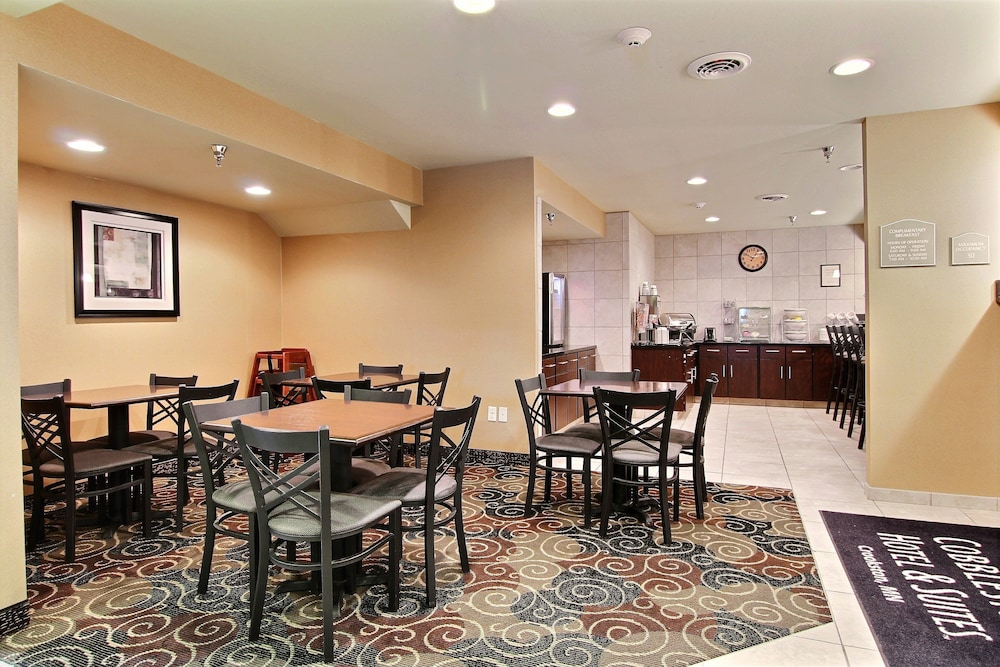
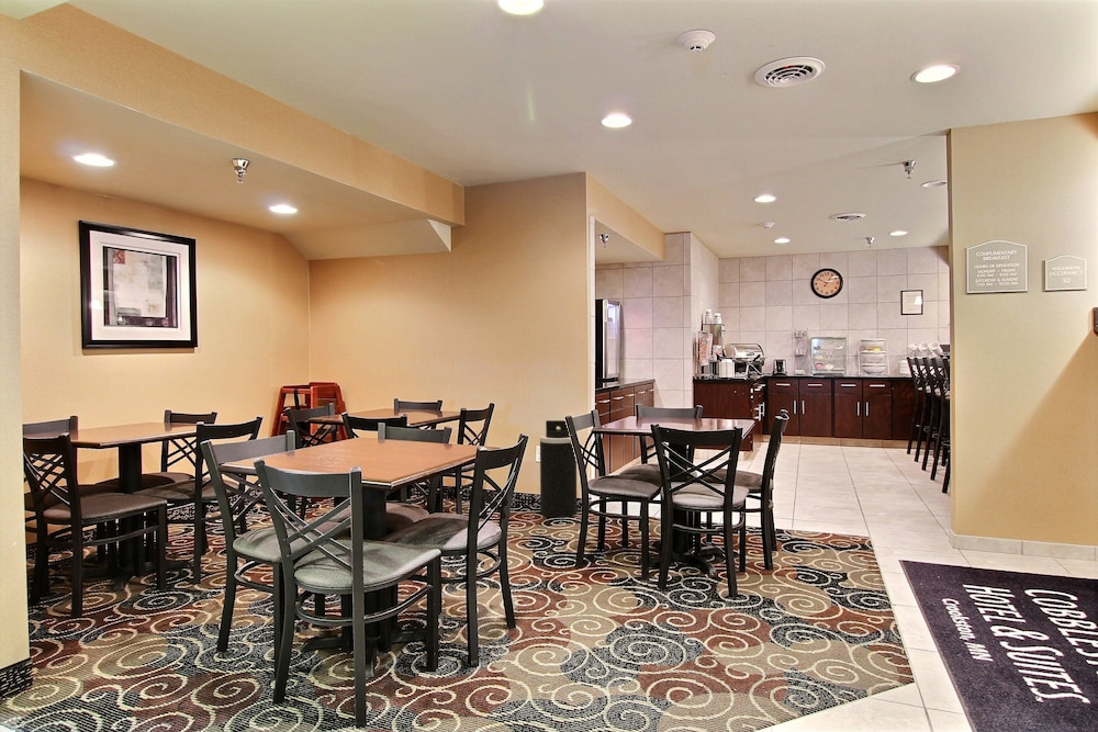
+ trash can [539,419,578,518]
